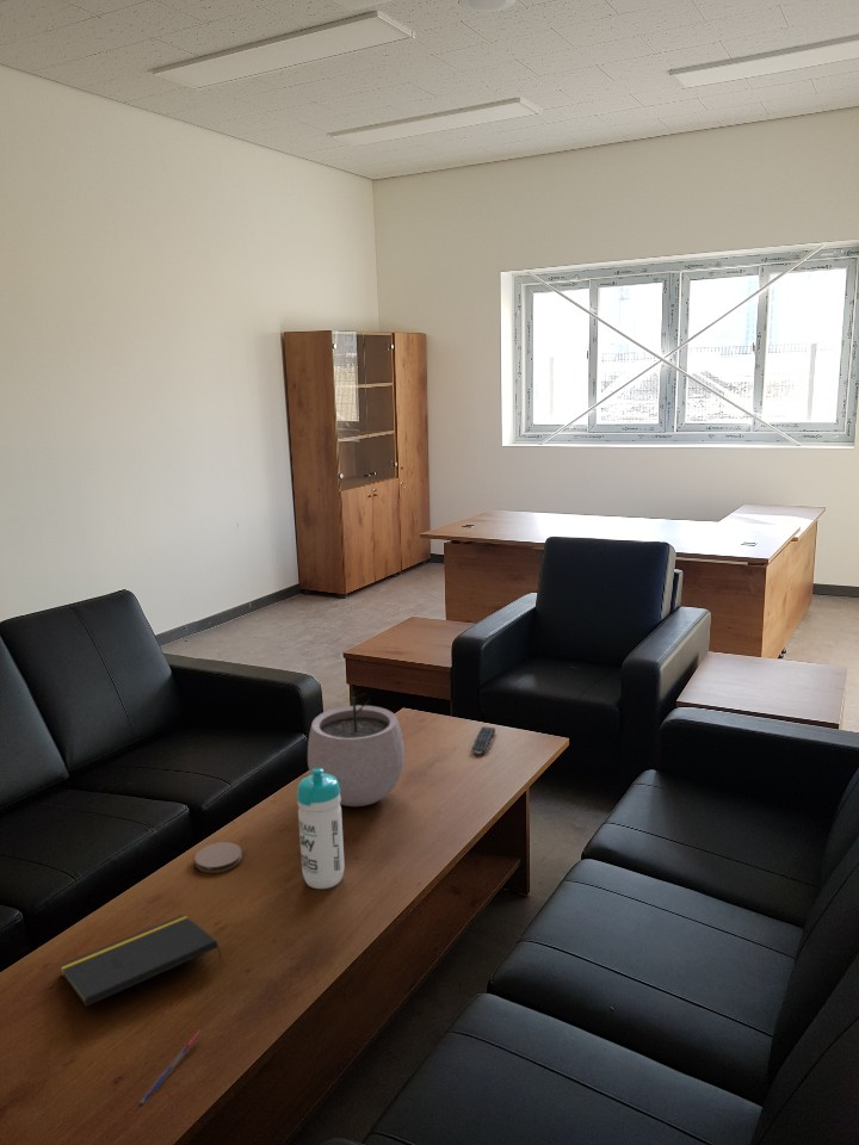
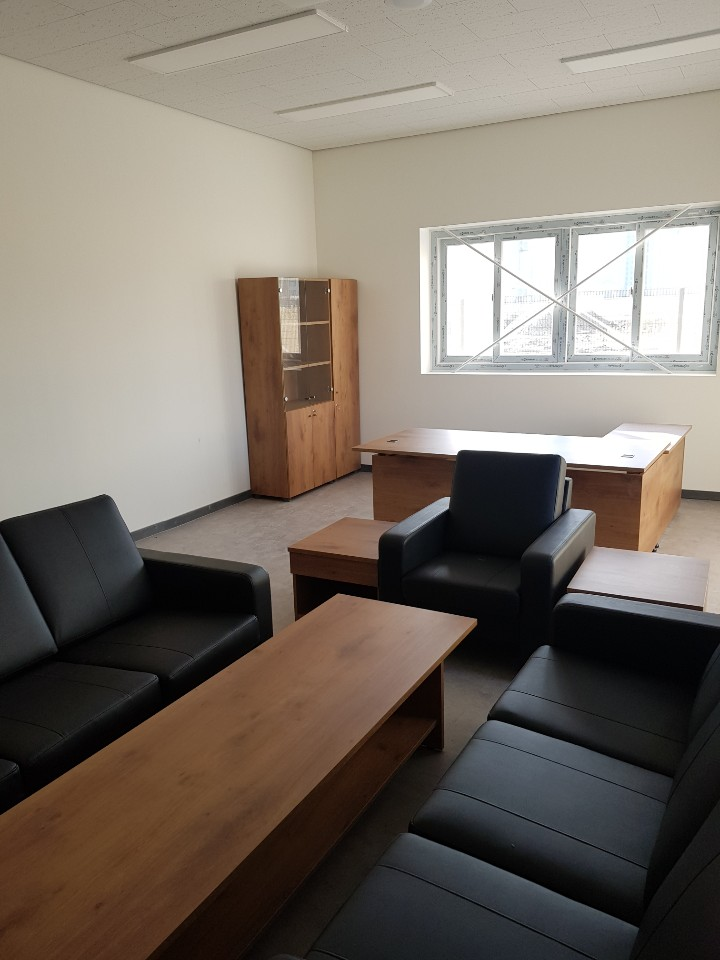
- remote control [471,725,496,756]
- pen [137,1029,203,1104]
- water bottle [296,768,345,890]
- coaster [193,841,243,874]
- plant pot [307,687,406,807]
- notepad [58,914,223,1008]
